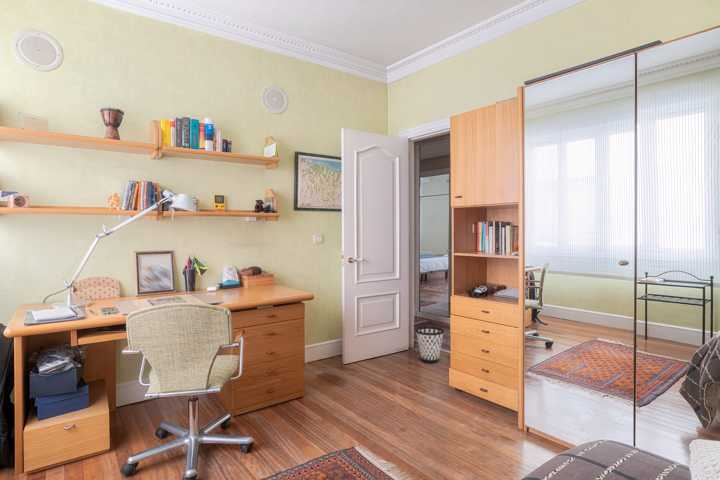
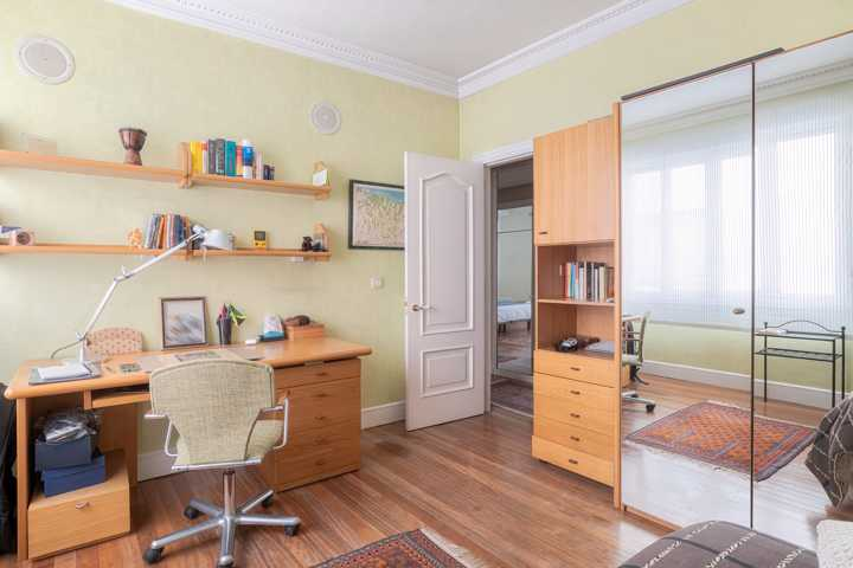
- wastebasket [415,326,445,364]
